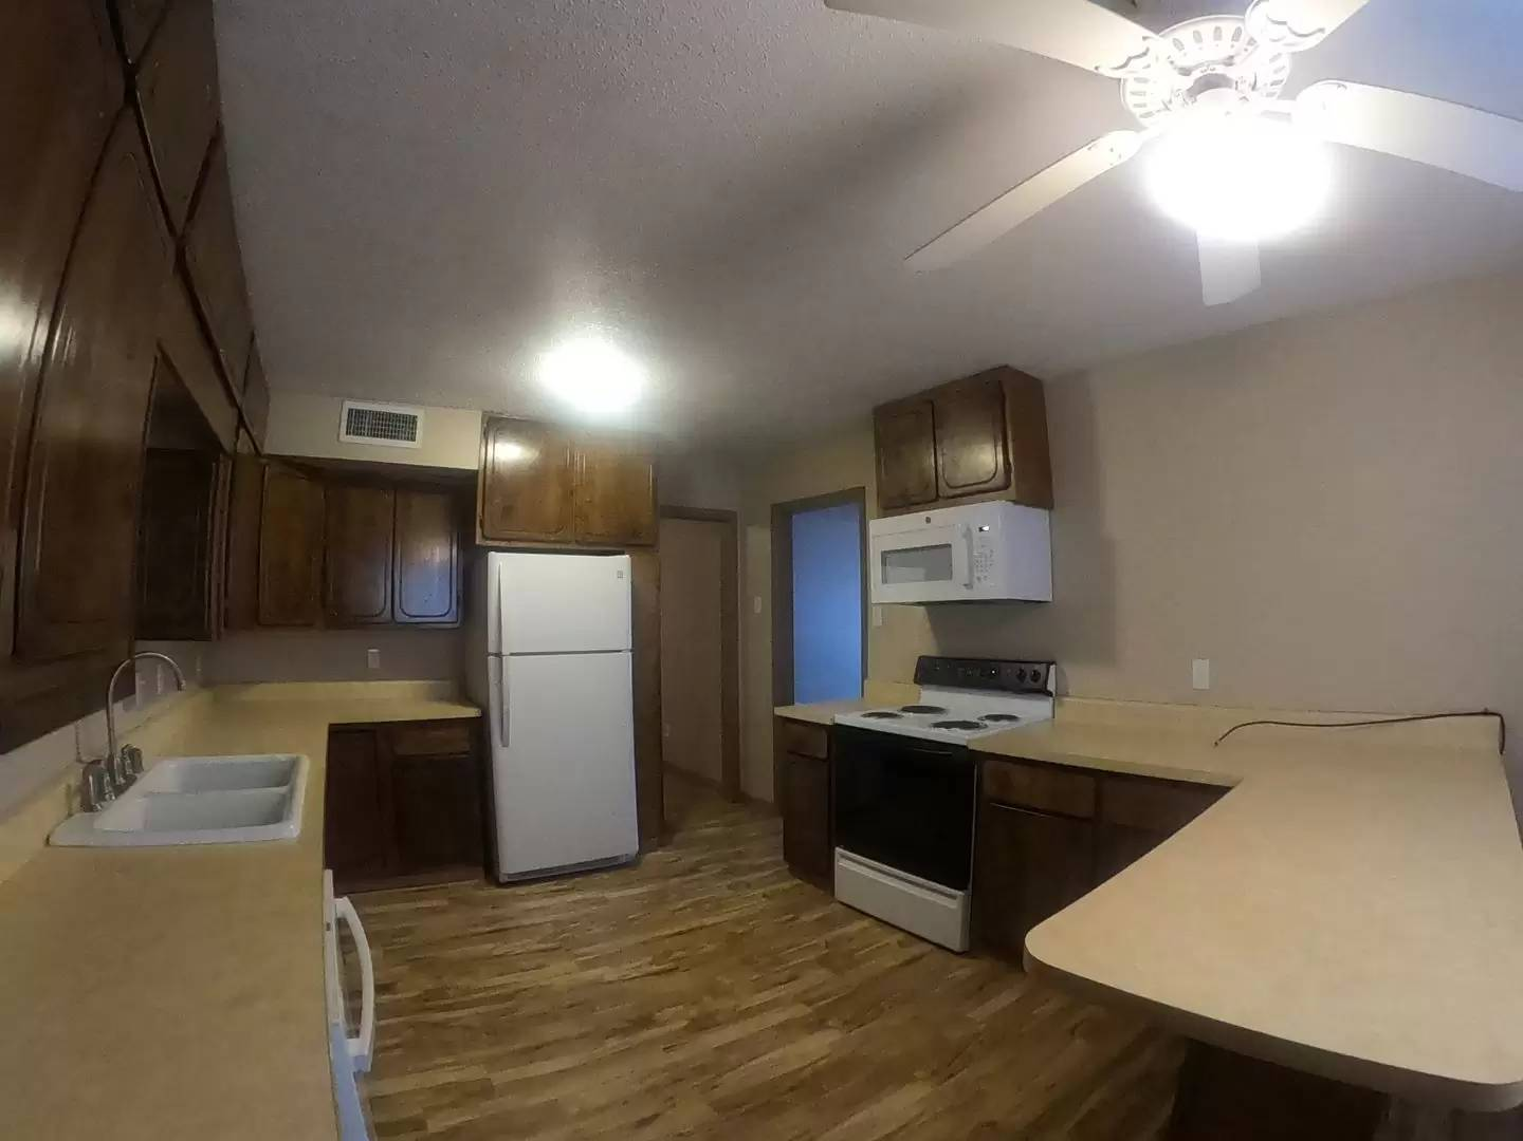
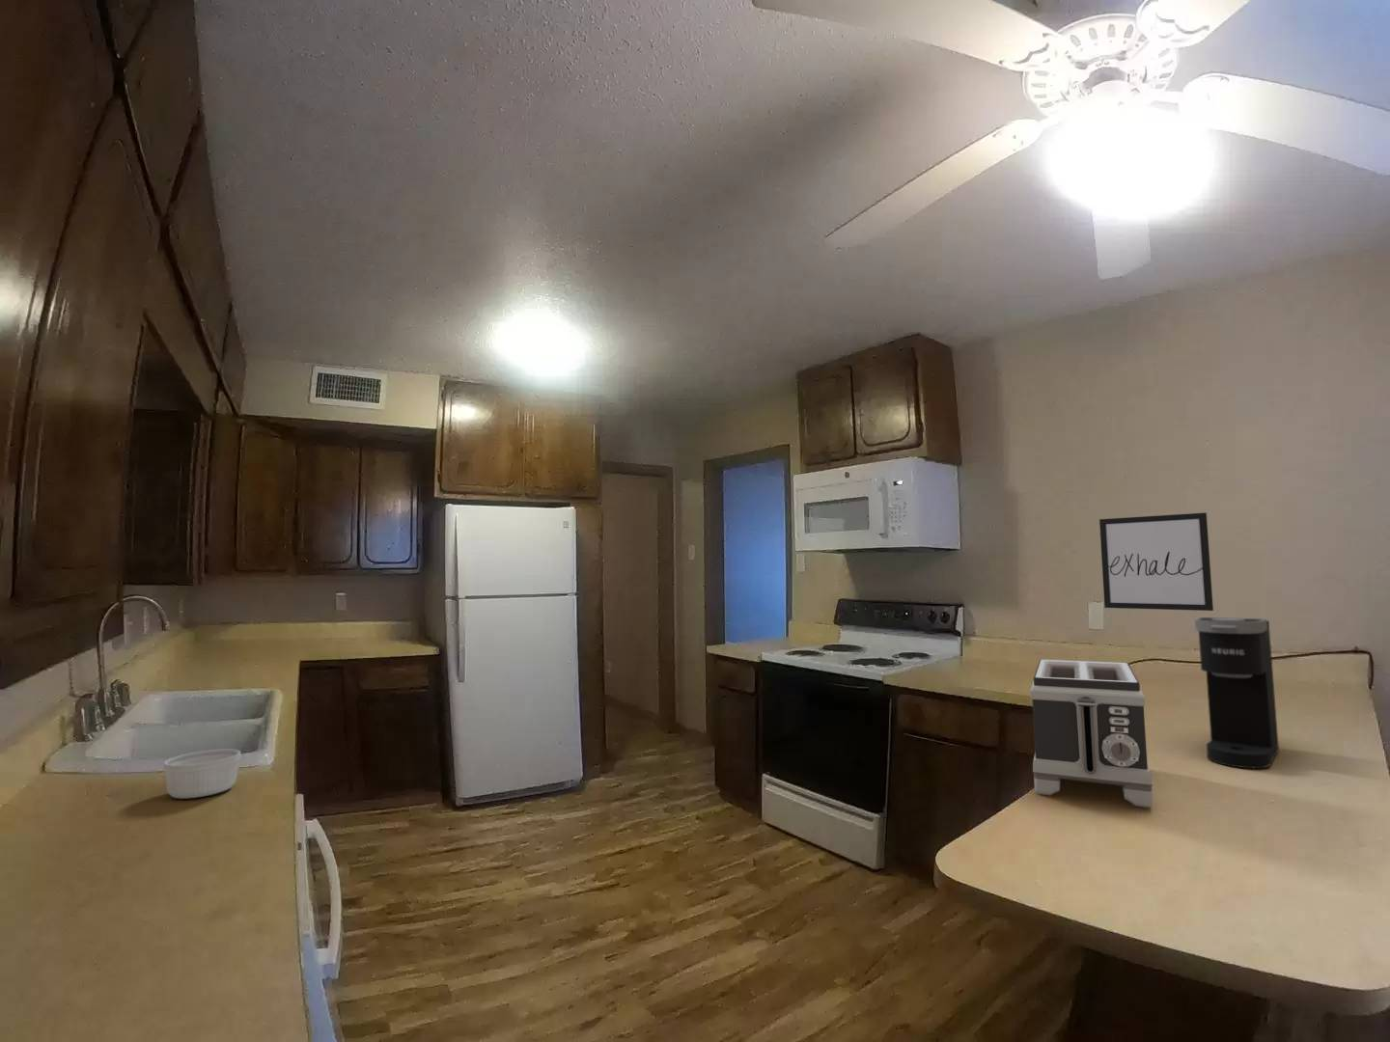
+ wall art [1099,512,1214,612]
+ coffee maker [1194,616,1279,769]
+ ramekin [163,749,242,800]
+ toaster [1029,658,1154,809]
